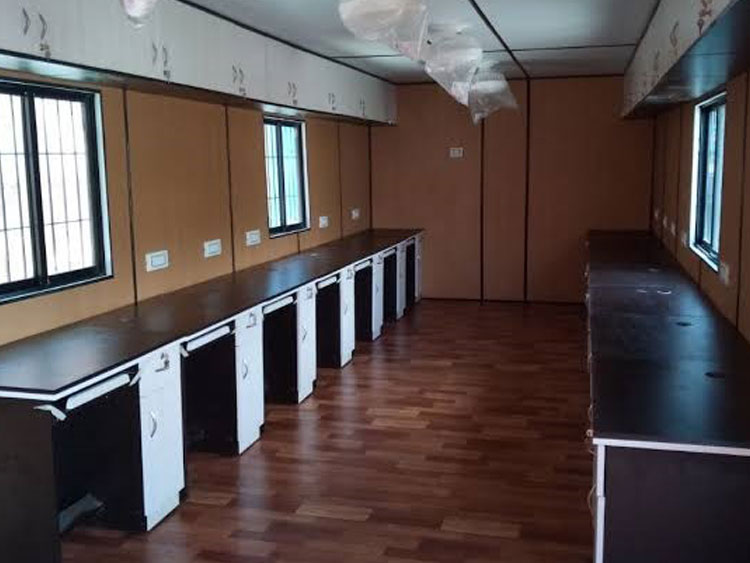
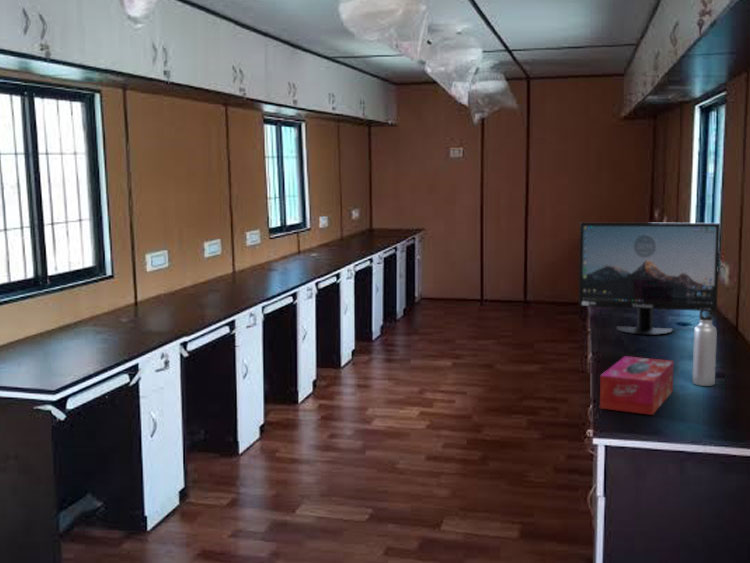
+ tissue box [599,355,675,416]
+ water bottle [692,308,718,387]
+ monitor [578,222,721,336]
